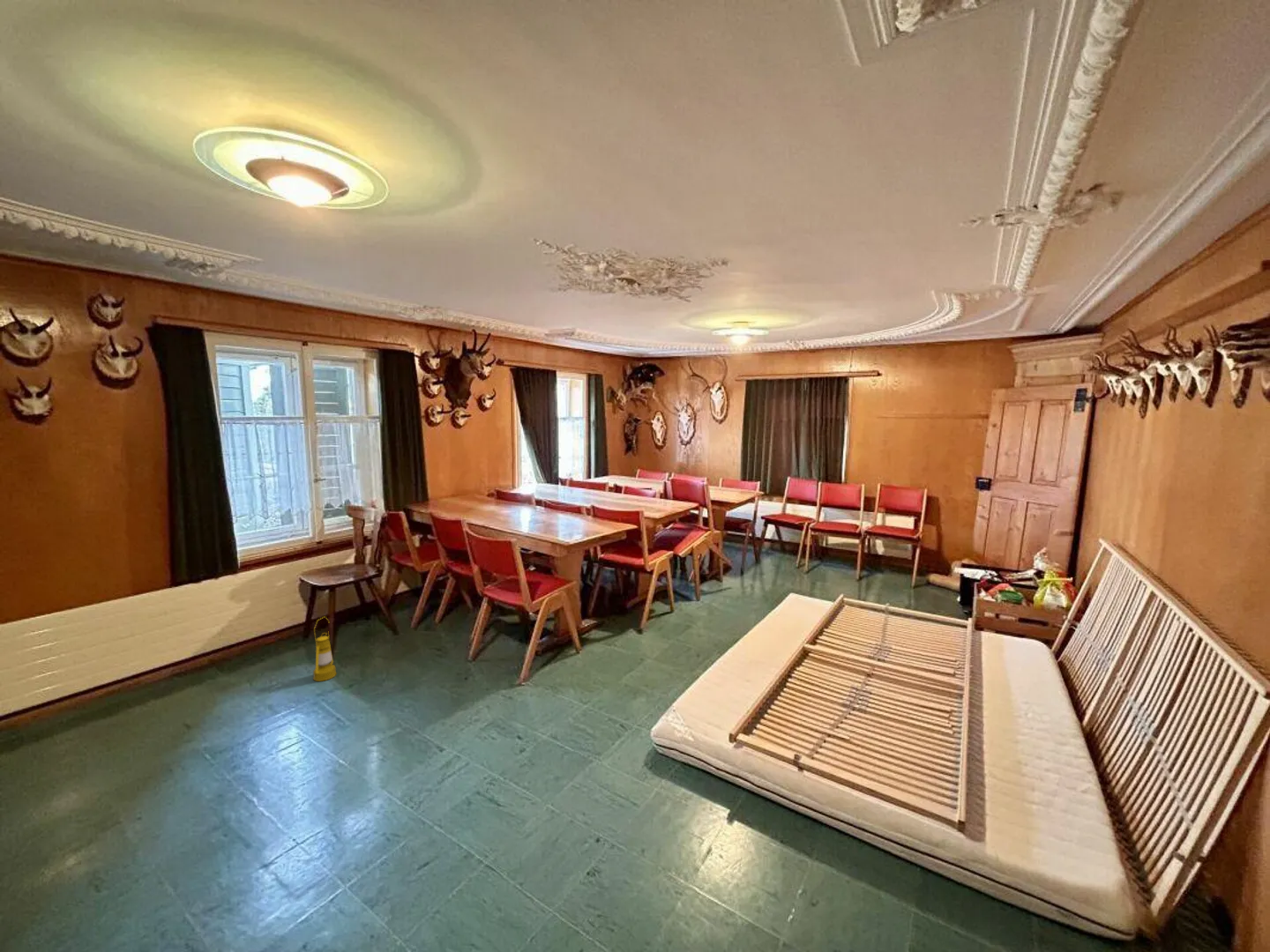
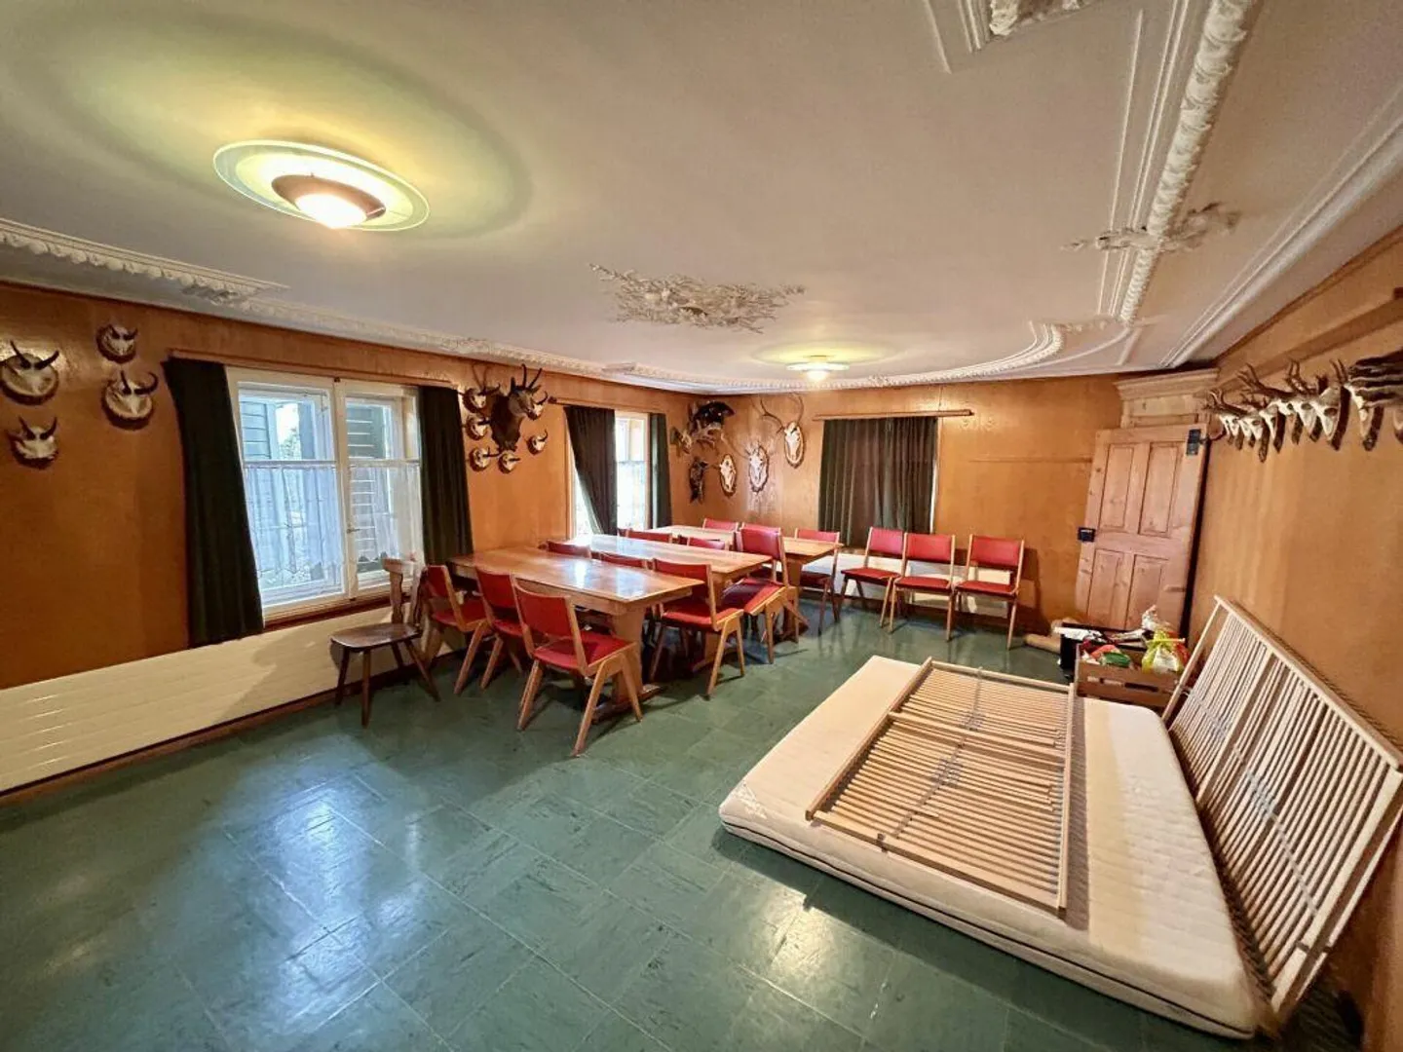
- lantern [312,615,338,682]
